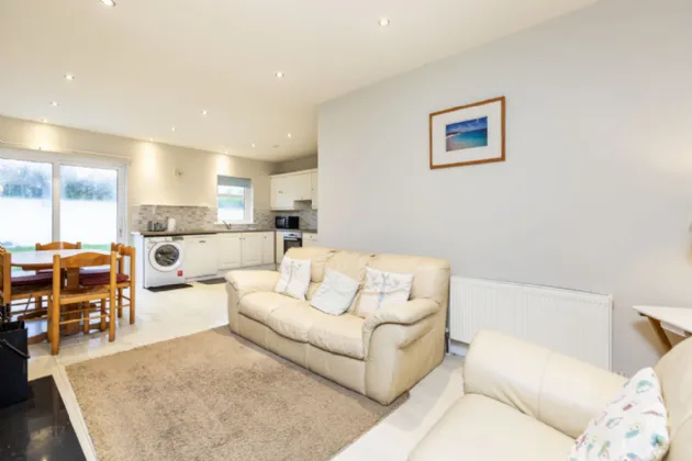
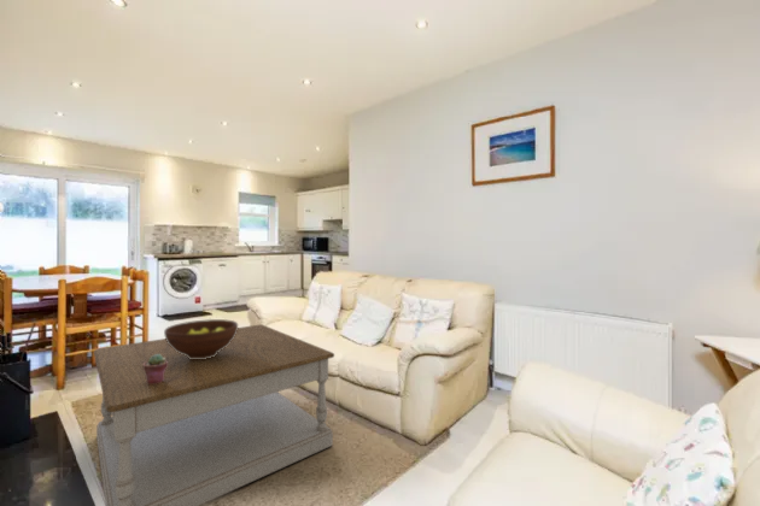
+ potted succulent [144,354,168,384]
+ coffee table [93,323,335,506]
+ fruit bowl [163,318,239,359]
